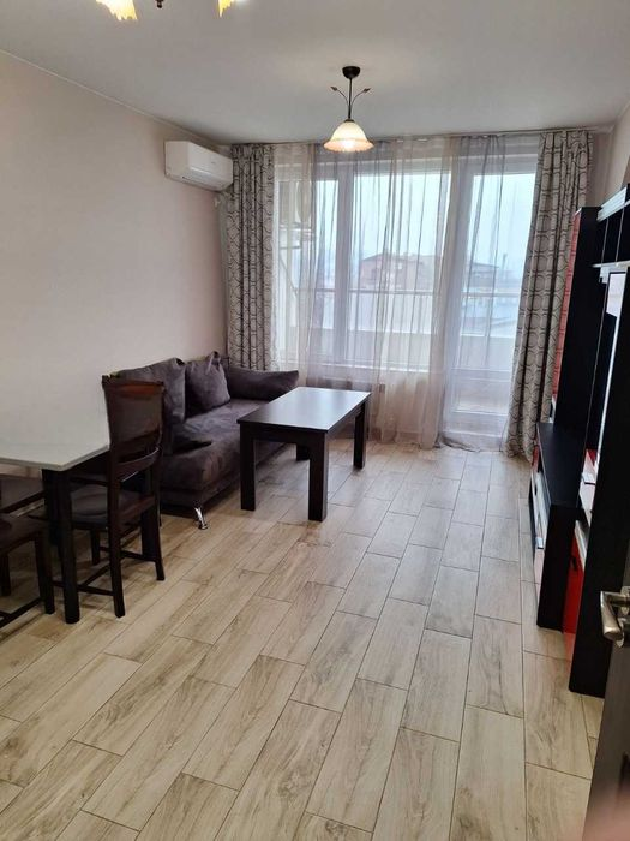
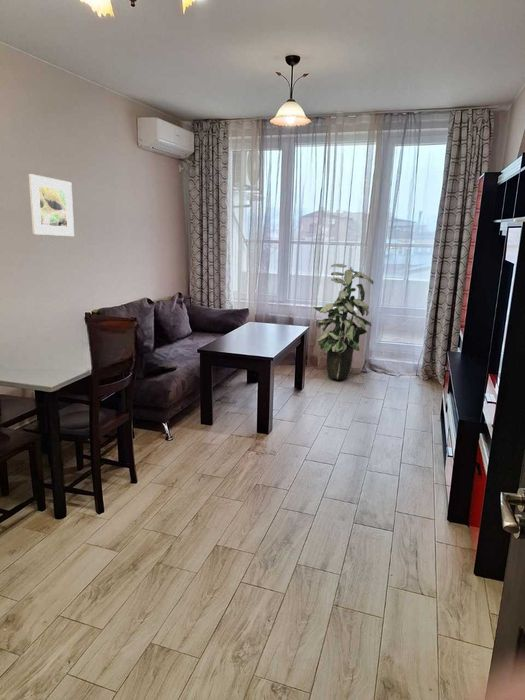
+ indoor plant [312,263,374,380]
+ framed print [28,173,75,237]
